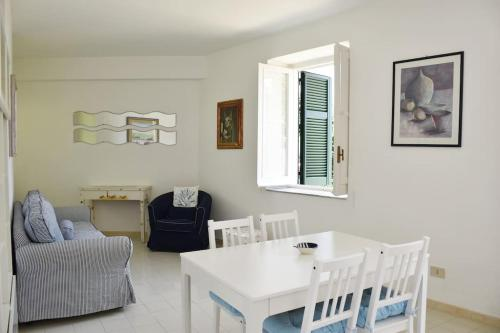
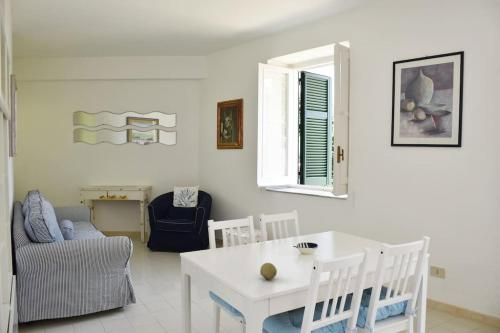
+ fruit [259,262,278,280]
